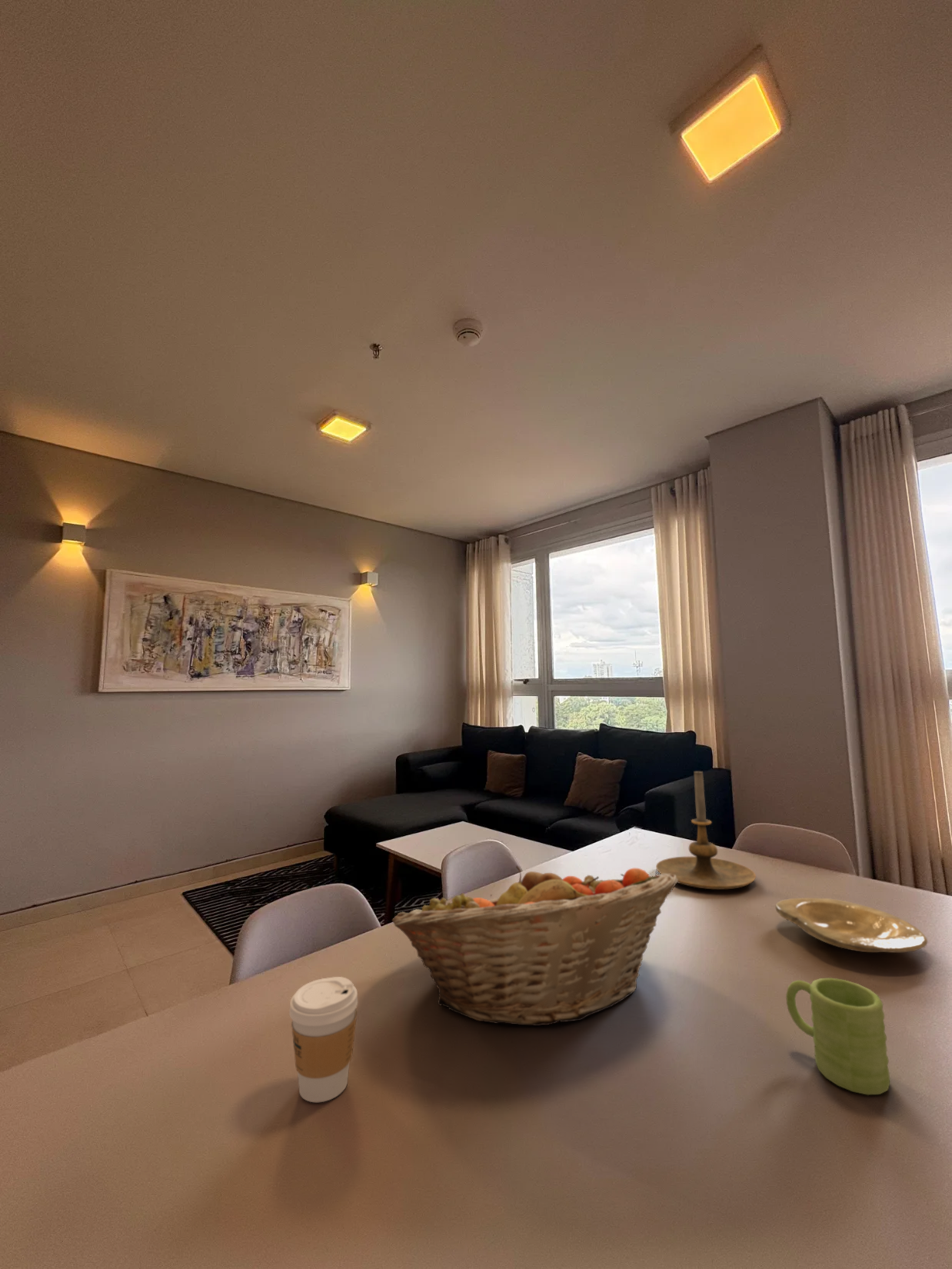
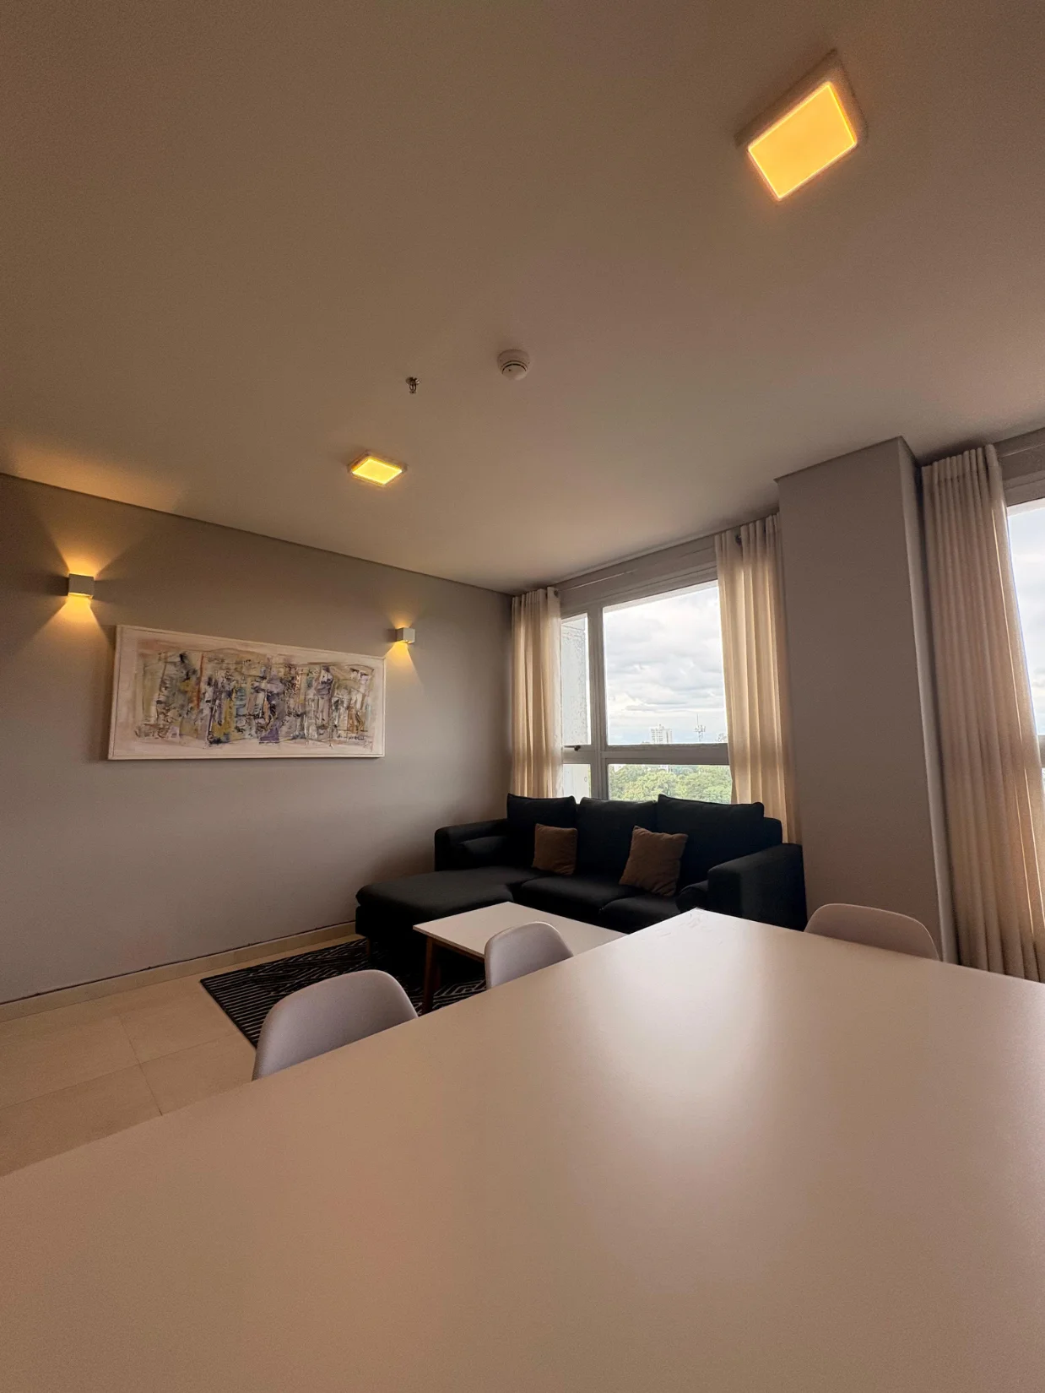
- coffee cup [288,976,358,1103]
- mug [785,978,891,1096]
- plate [774,897,928,953]
- candle holder [655,770,757,890]
- fruit basket [391,864,677,1027]
